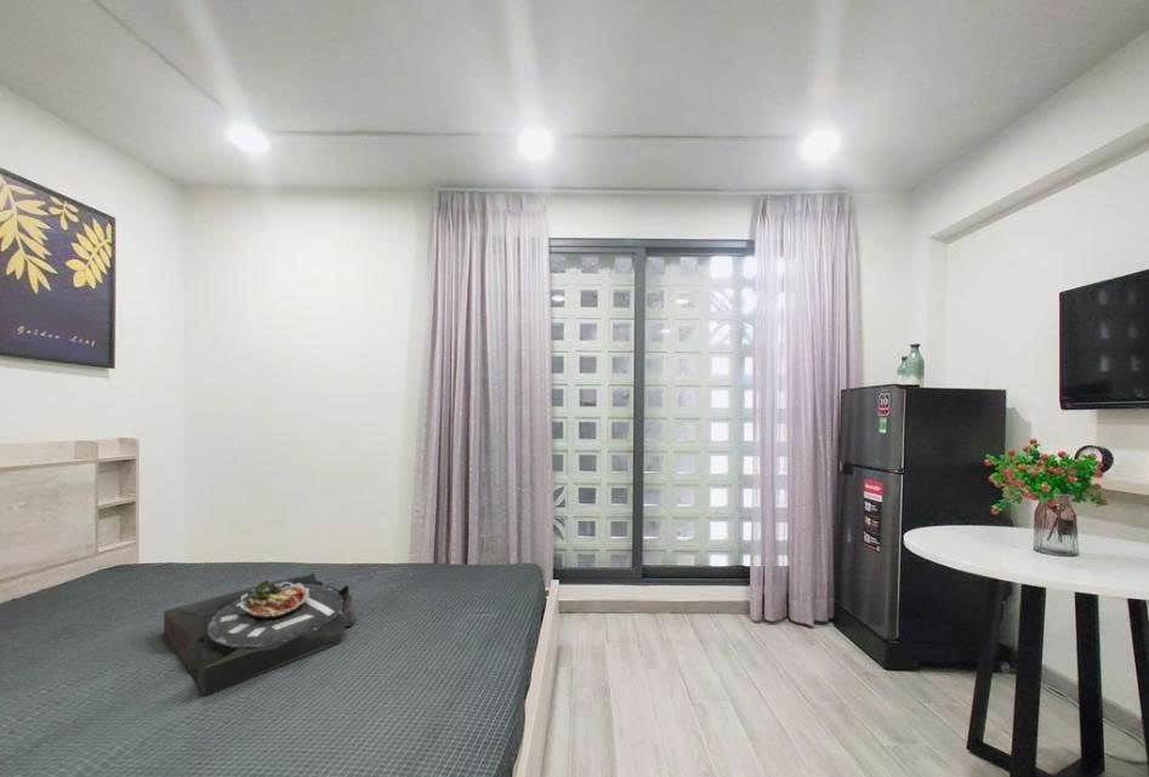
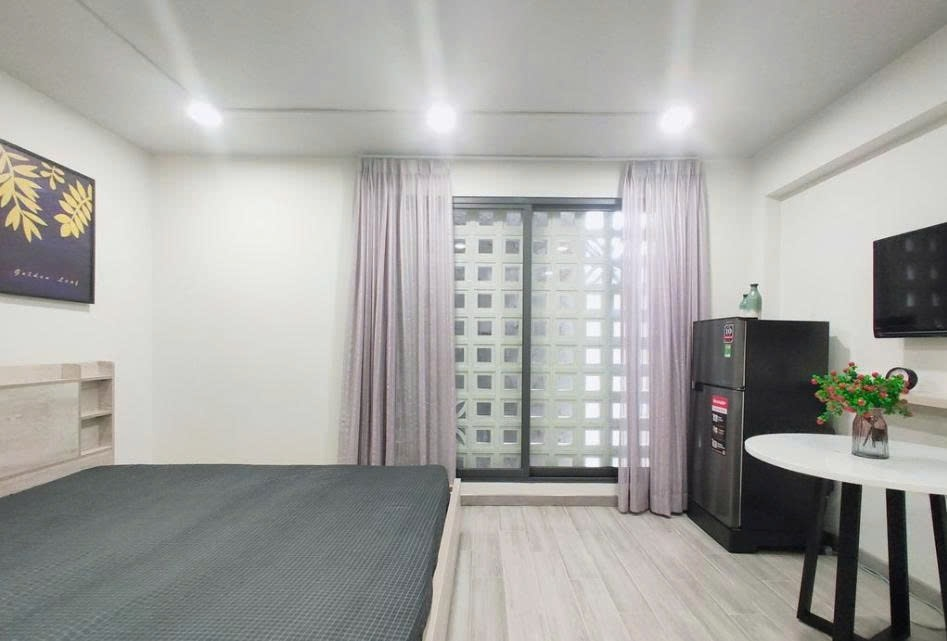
- serving tray [163,571,357,697]
